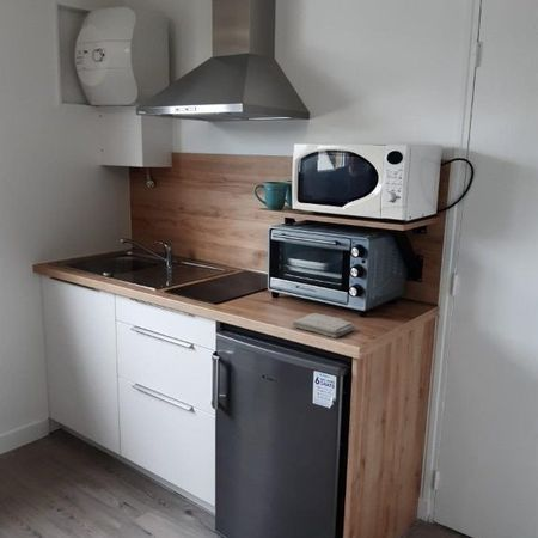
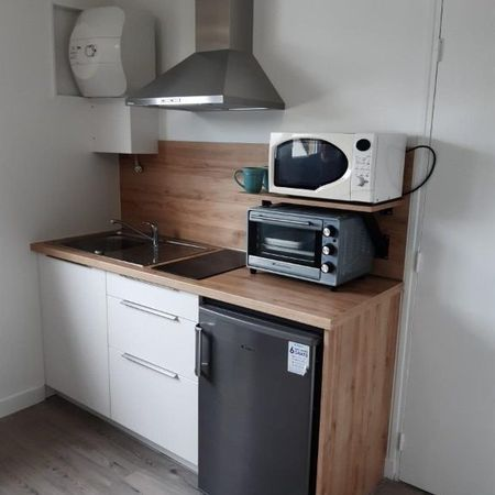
- washcloth [291,312,356,338]
